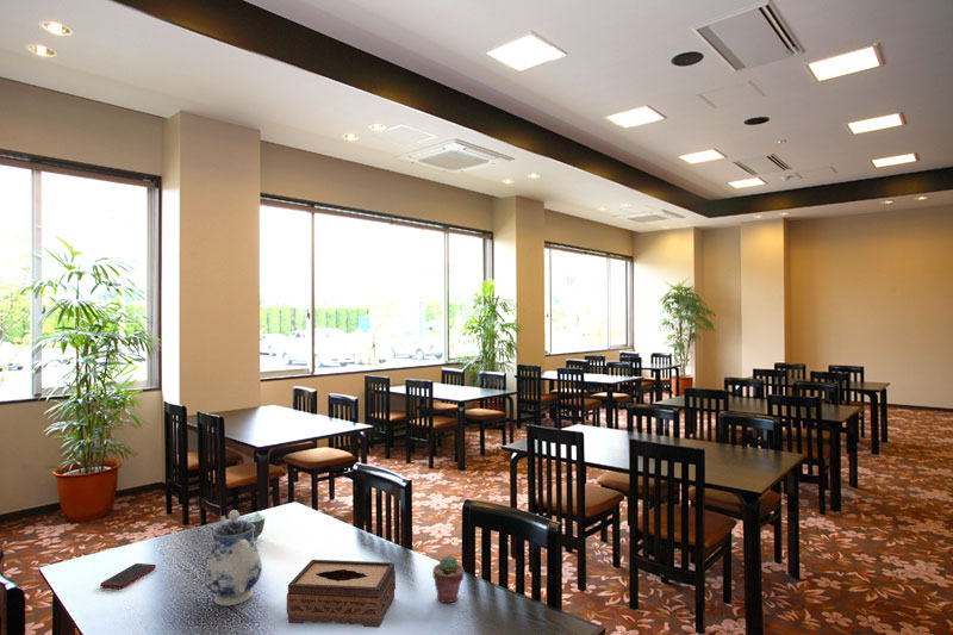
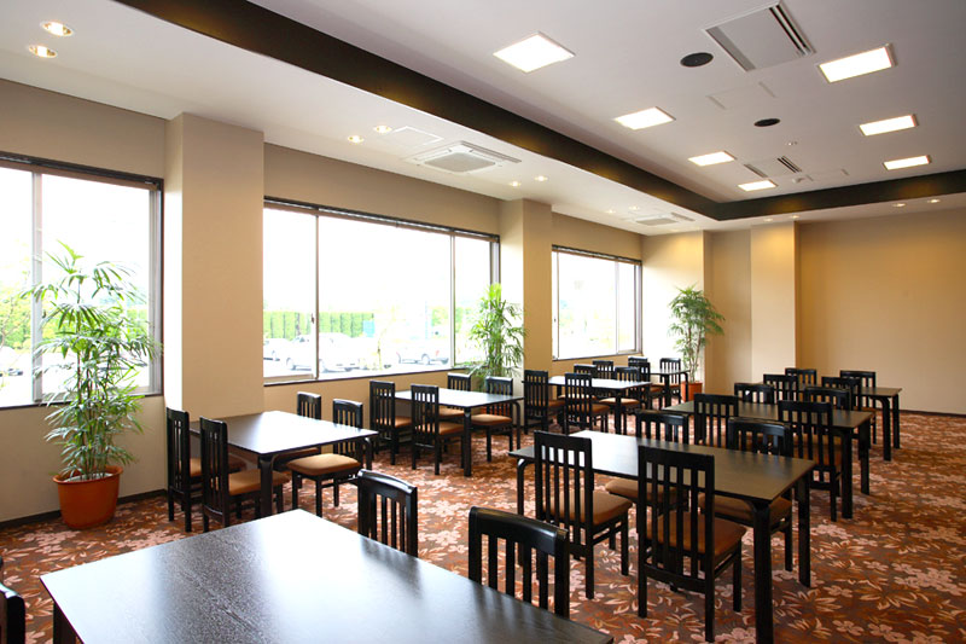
- potted succulent [431,554,466,604]
- cell phone [99,562,157,590]
- tissue box [286,559,397,628]
- teacup [242,511,266,540]
- teapot [204,509,263,606]
